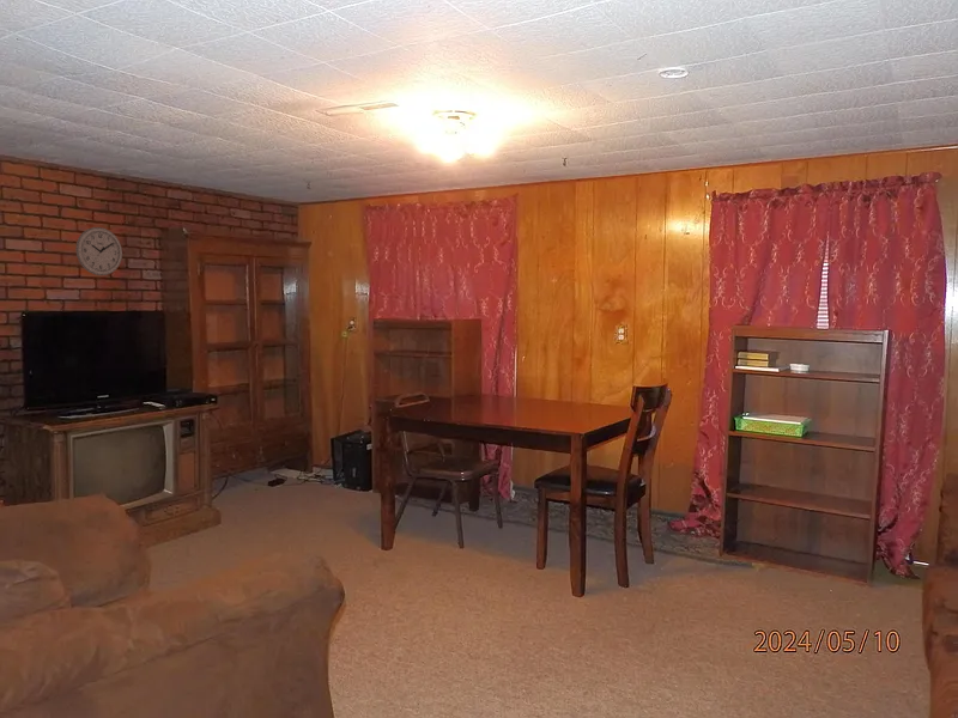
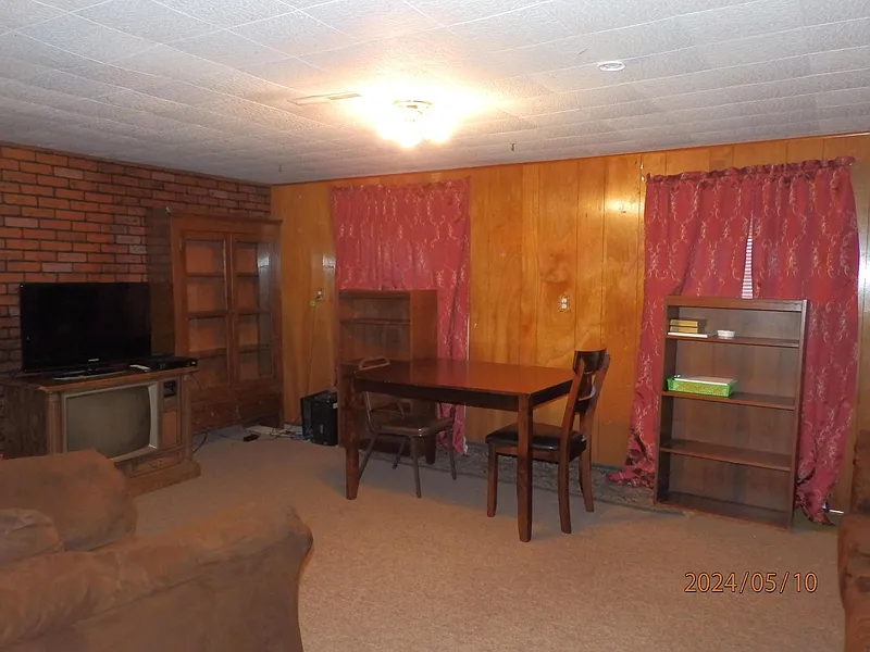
- wall clock [74,226,123,276]
